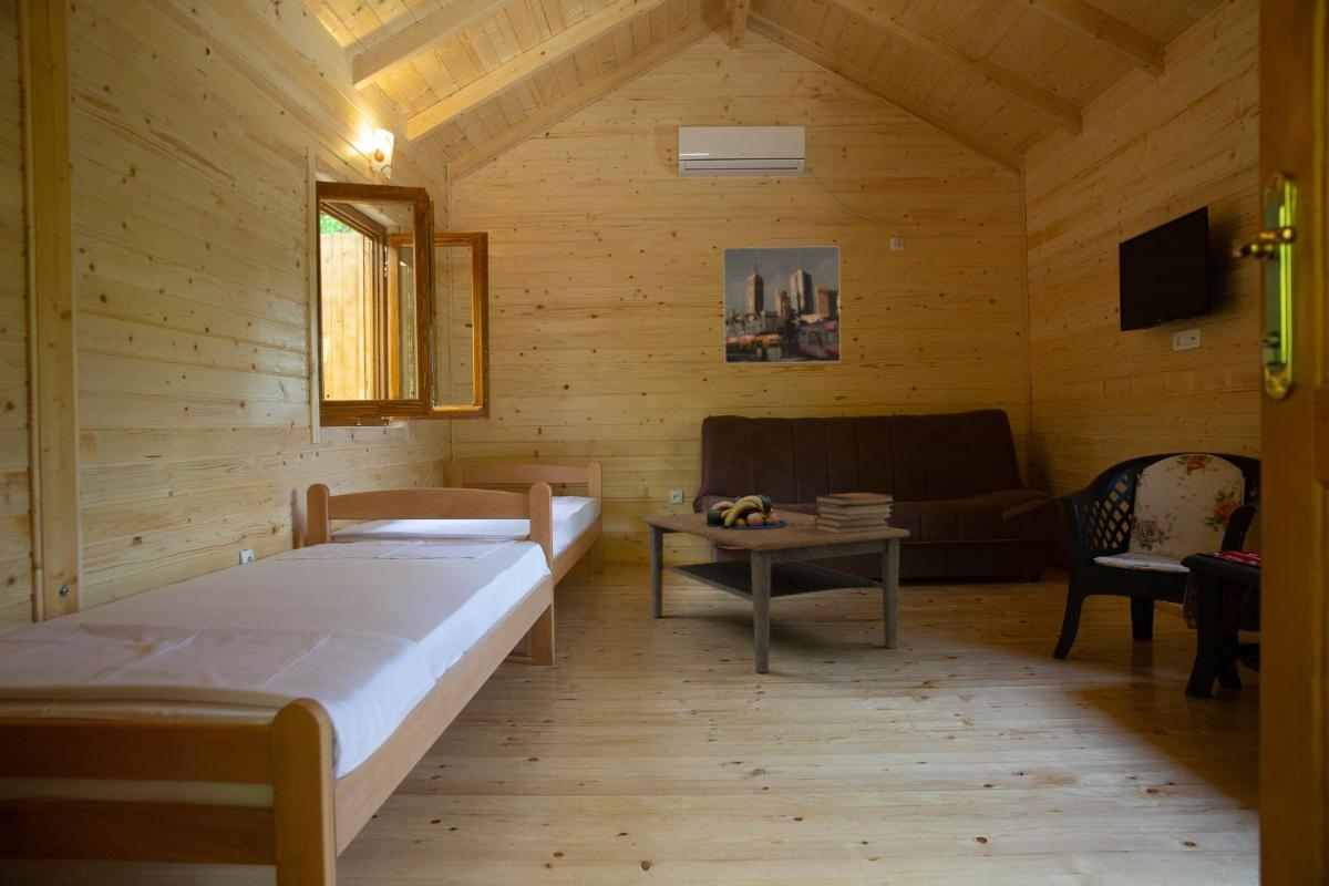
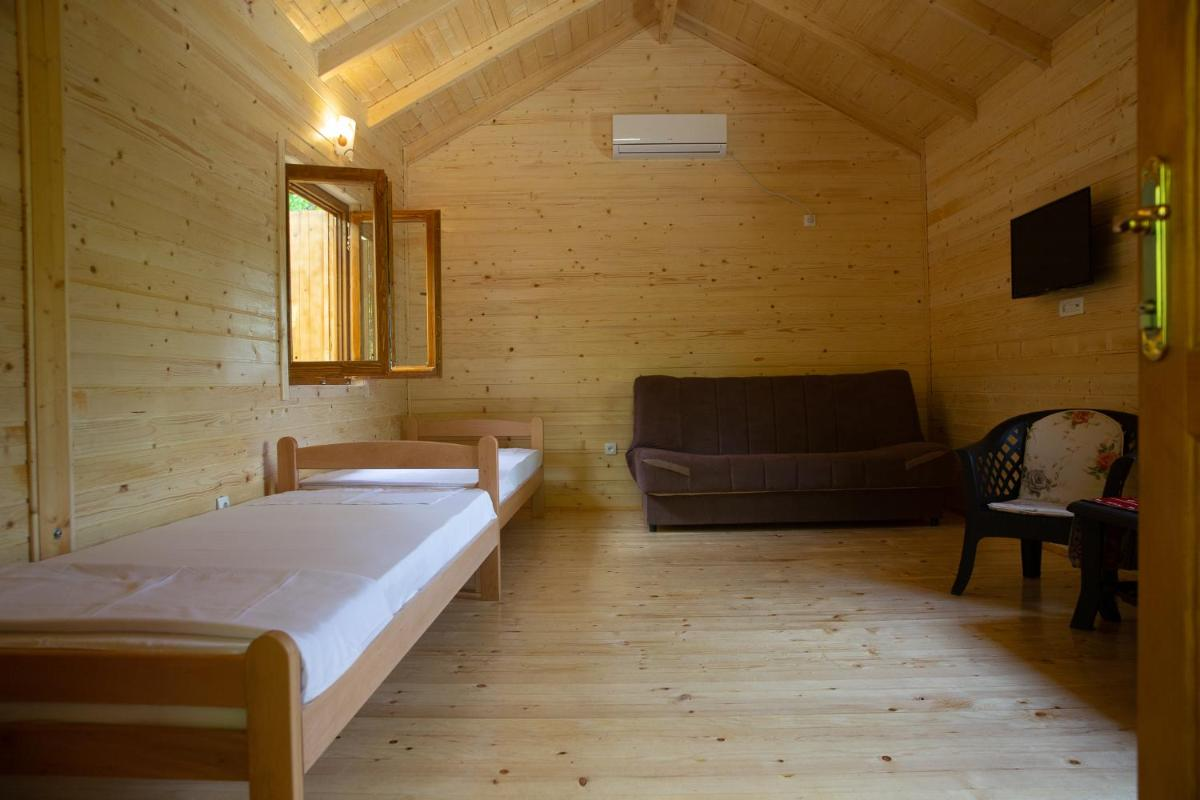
- coffee table [641,508,910,673]
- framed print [722,245,842,365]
- fruit bowl [707,494,787,529]
- book stack [813,492,896,534]
